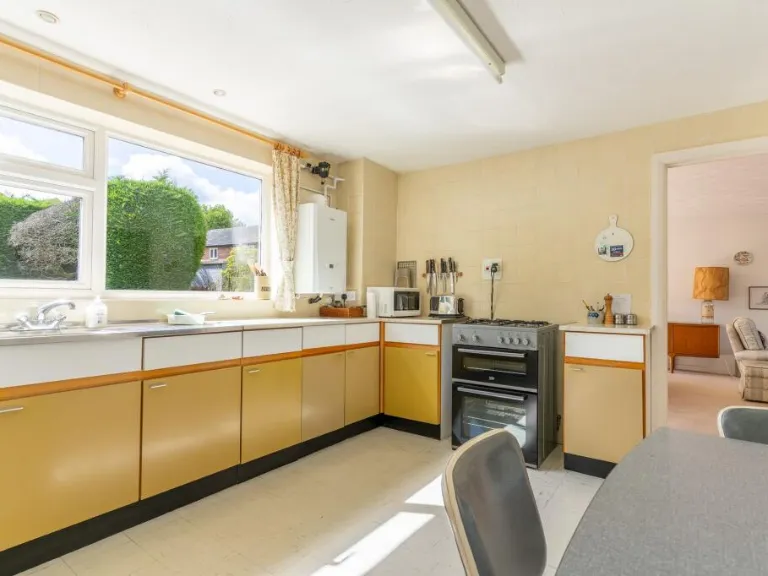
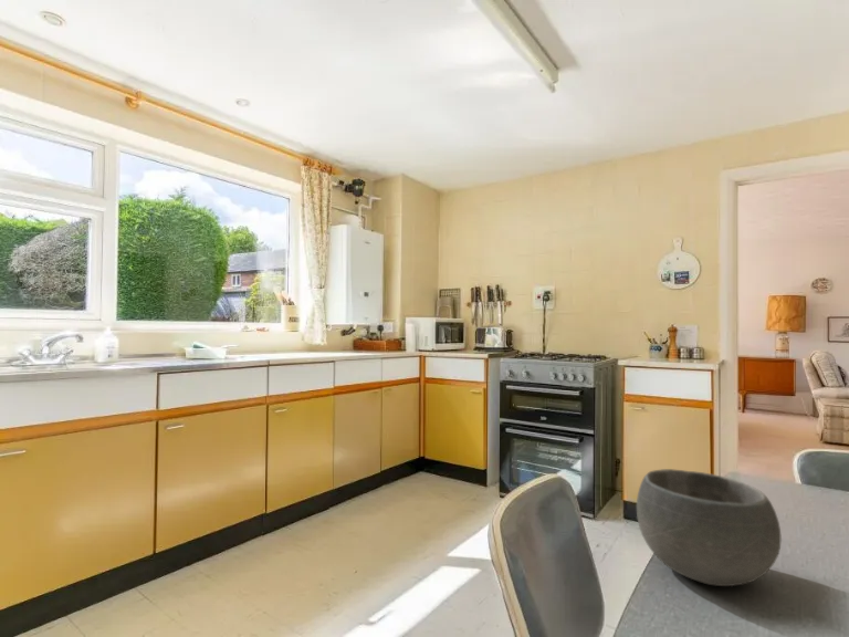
+ bowl [636,468,782,587]
